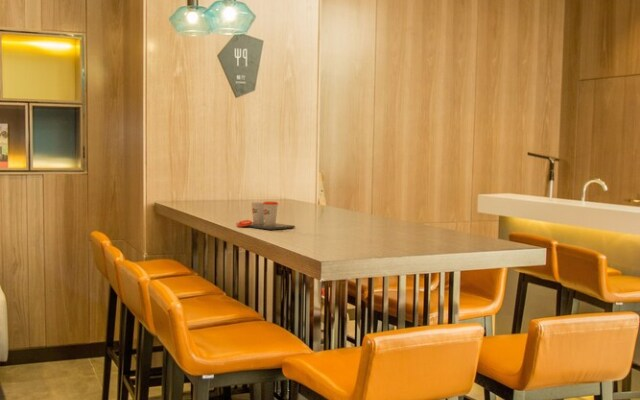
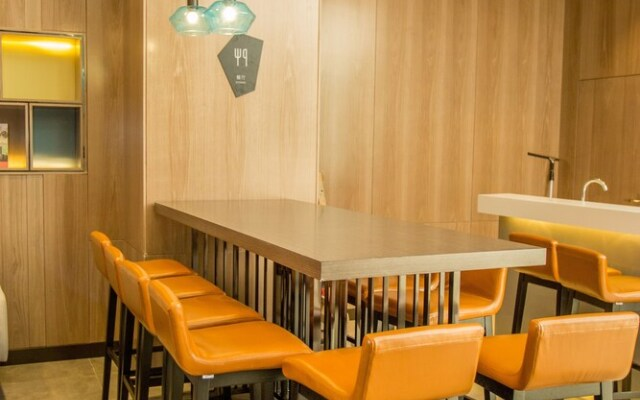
- cup [235,201,296,231]
